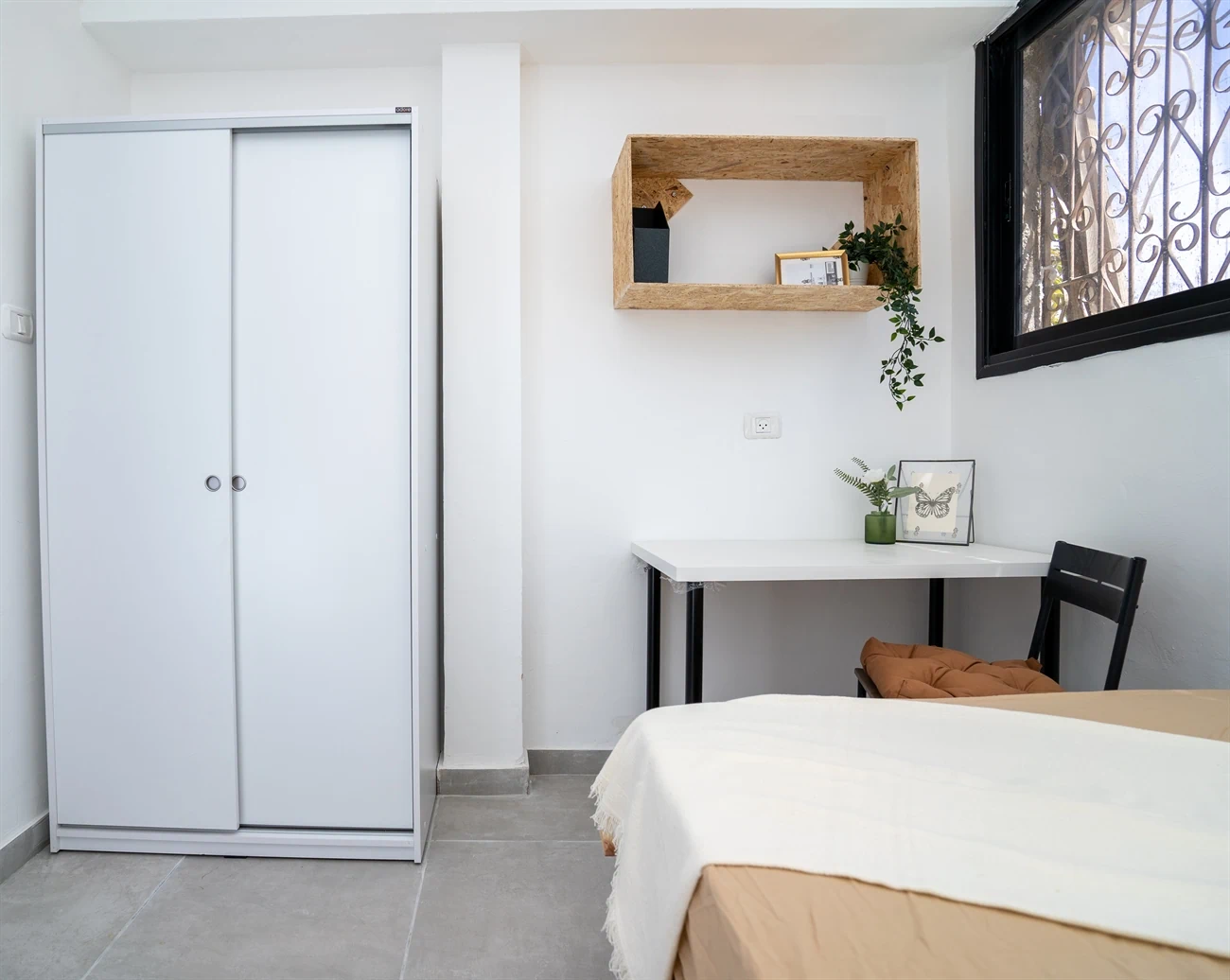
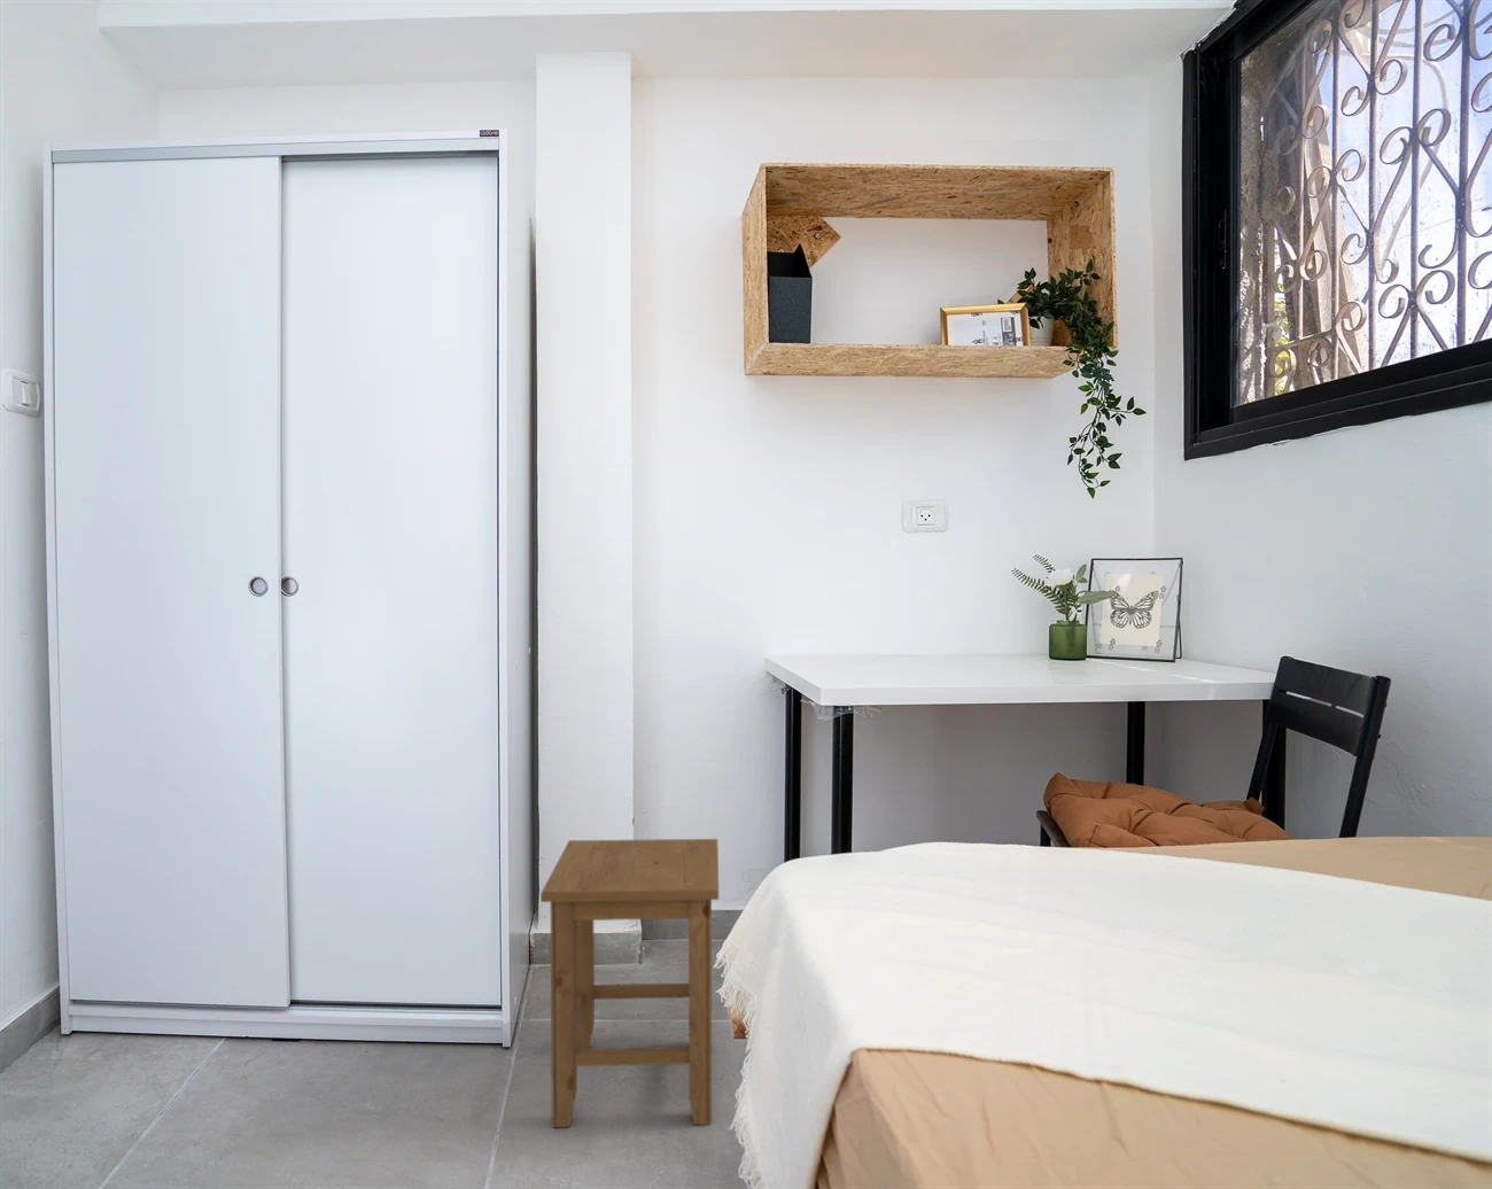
+ stool [540,838,719,1128]
